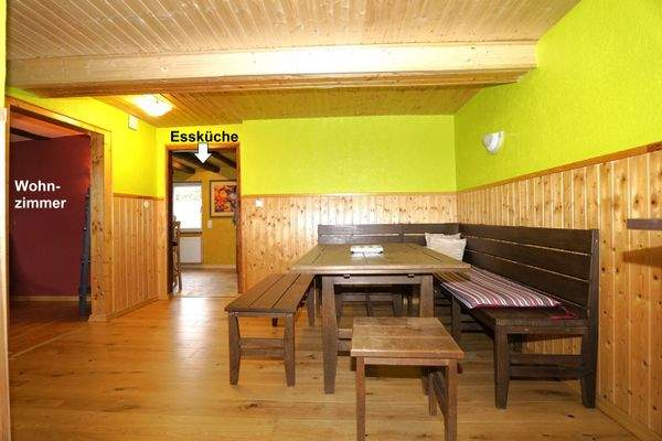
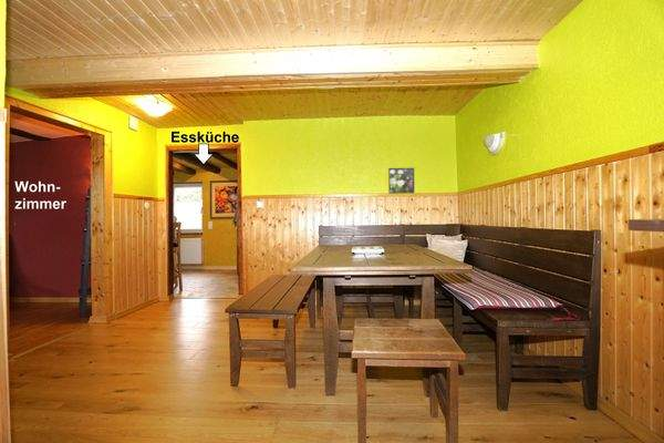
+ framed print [387,167,415,195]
